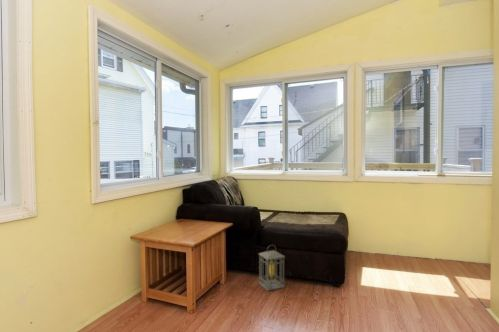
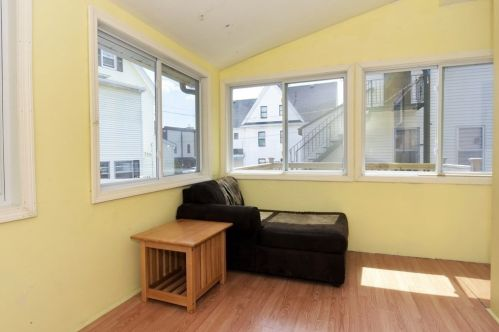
- lantern [257,244,286,292]
